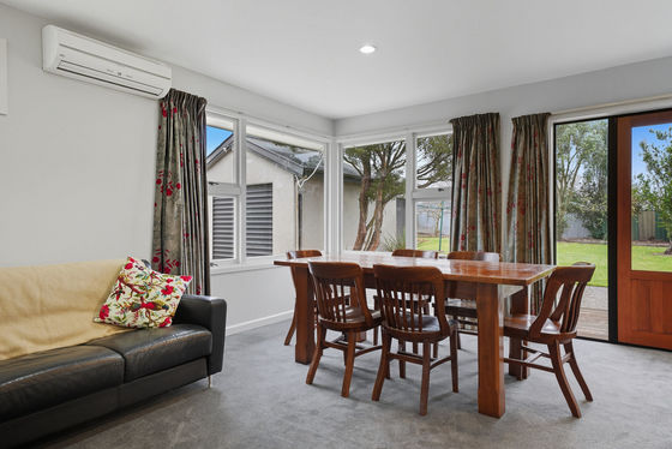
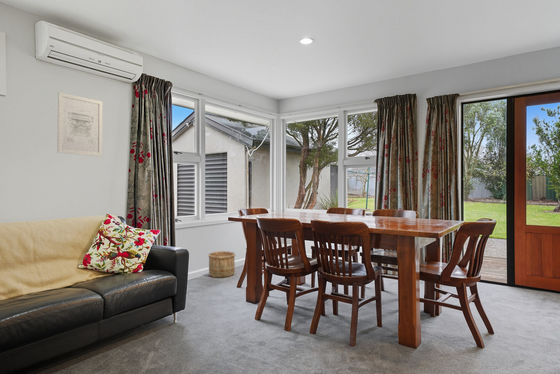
+ wall art [57,91,103,157]
+ wooden bucket [207,250,236,278]
